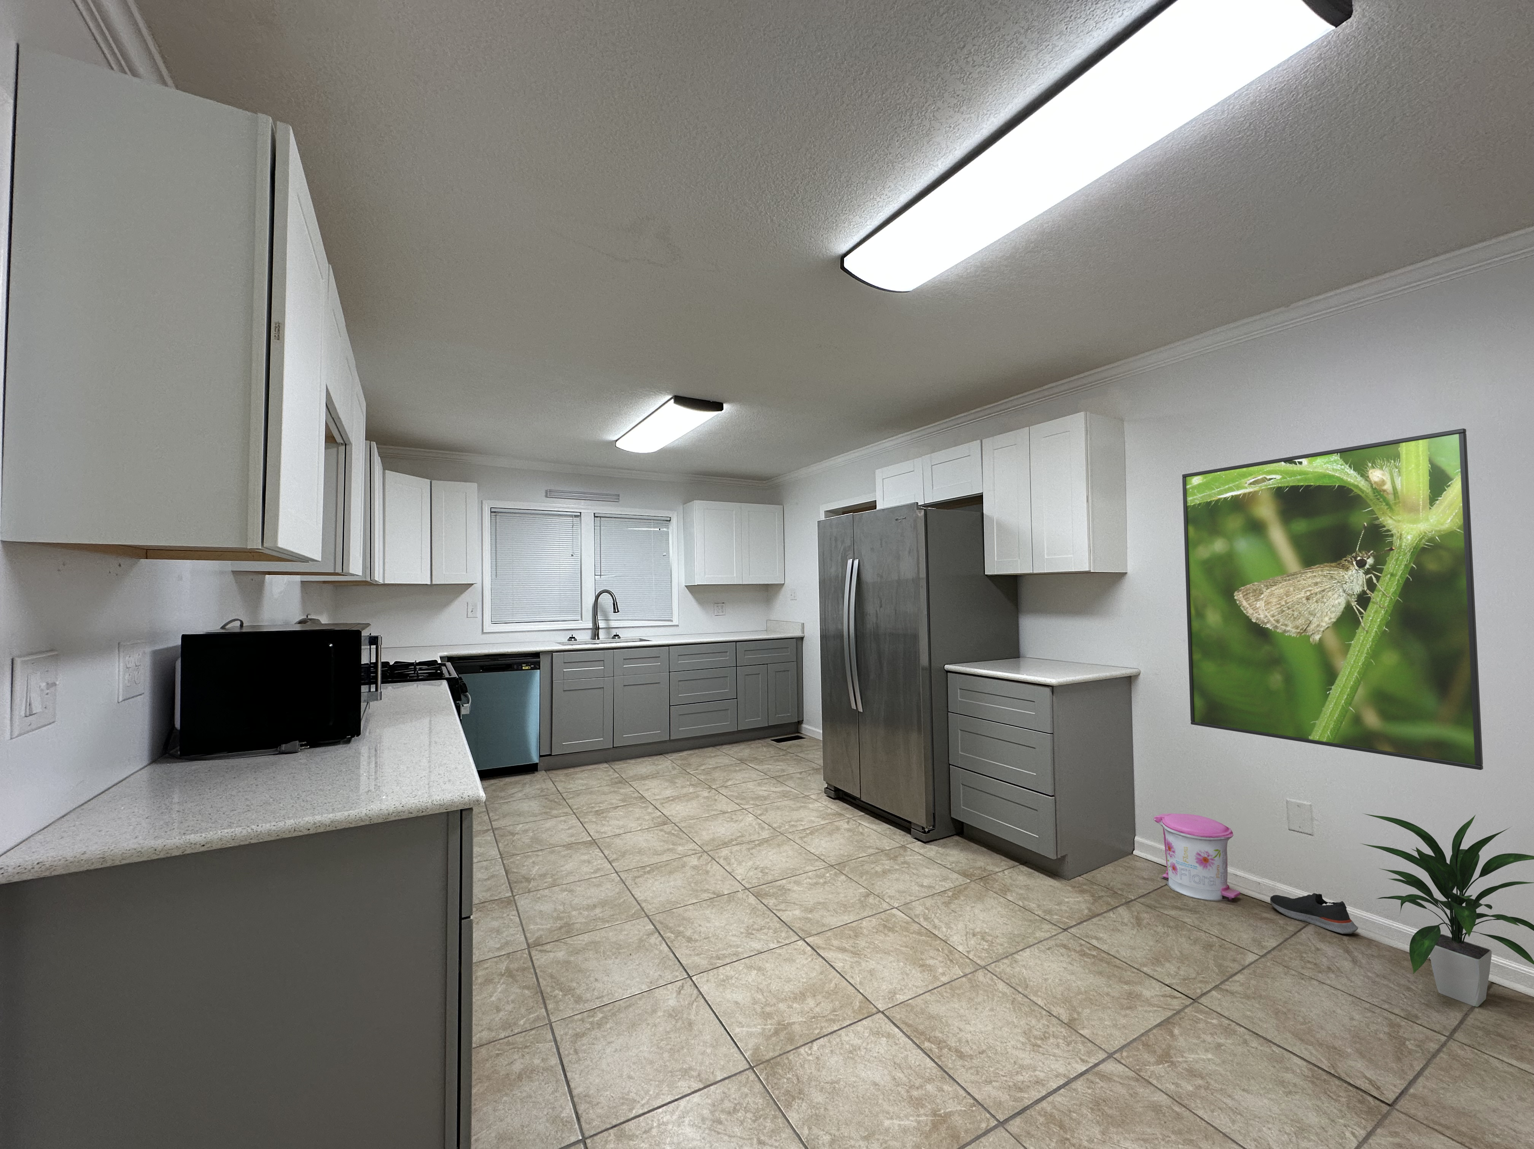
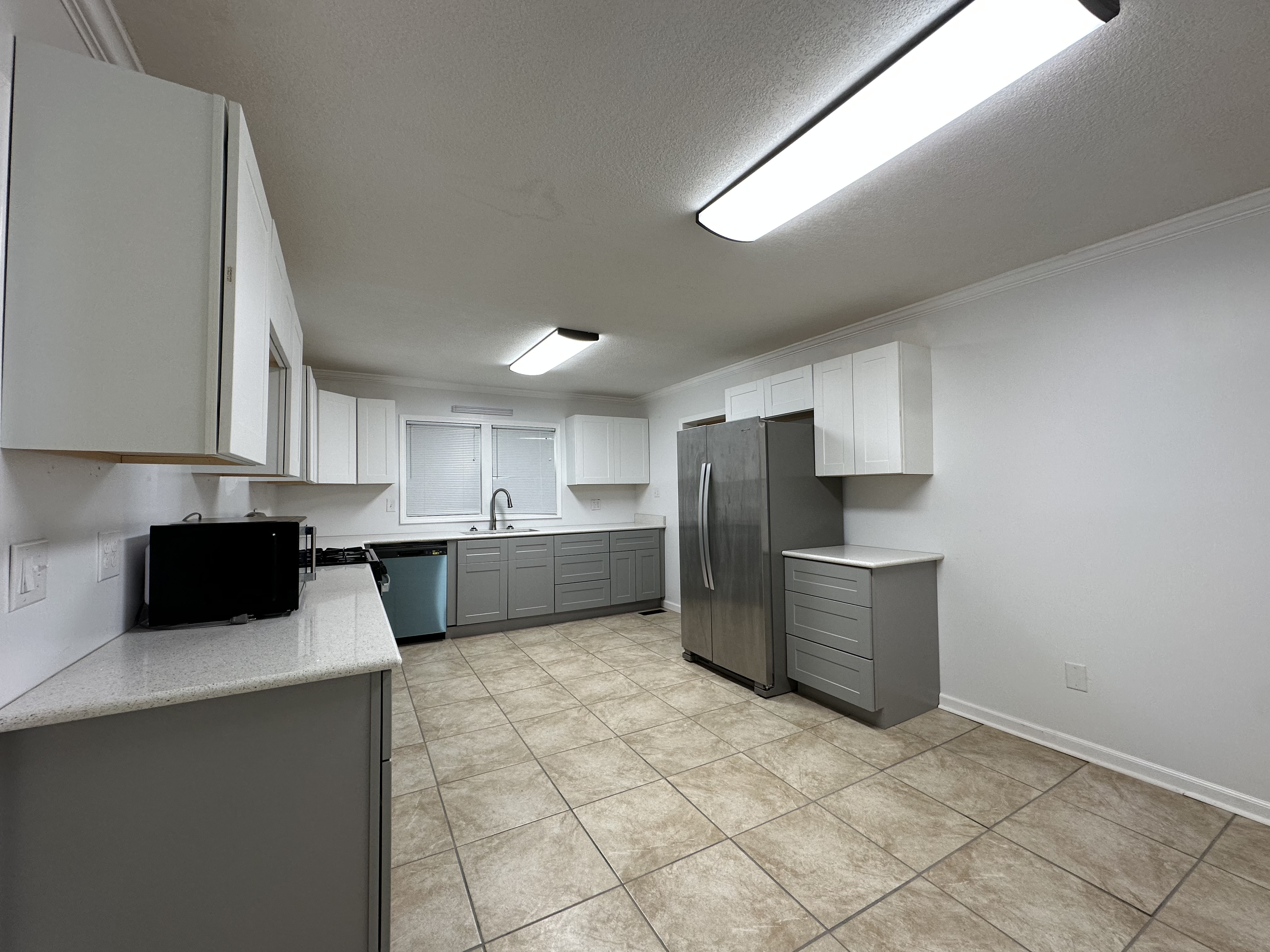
- indoor plant [1361,813,1534,1008]
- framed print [1181,428,1483,770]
- shoe [1269,893,1359,934]
- trash can [1154,813,1240,902]
